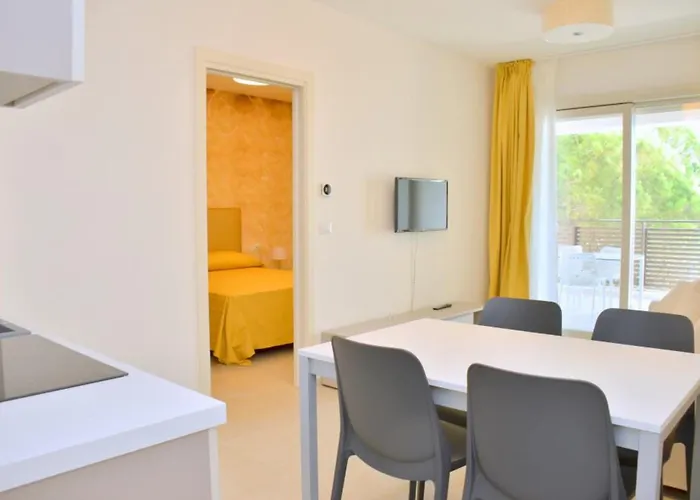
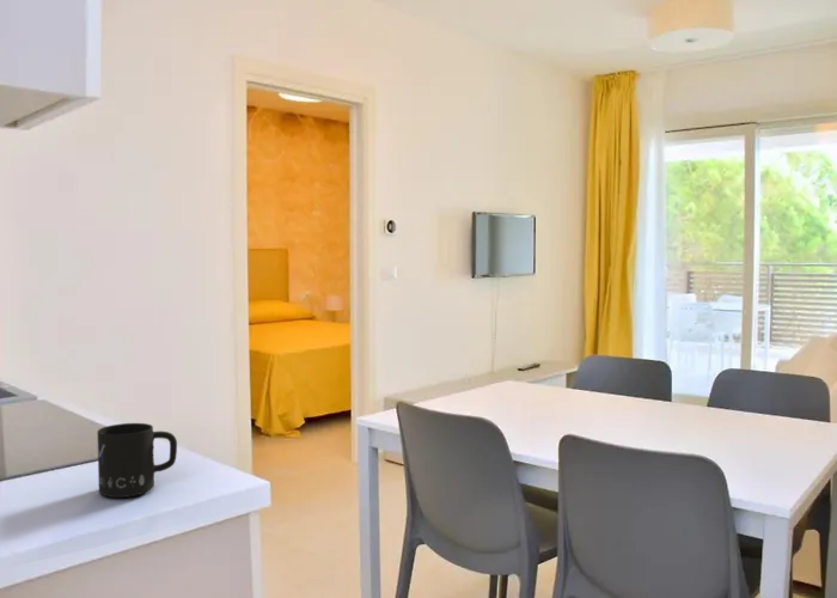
+ mug [97,422,178,499]
